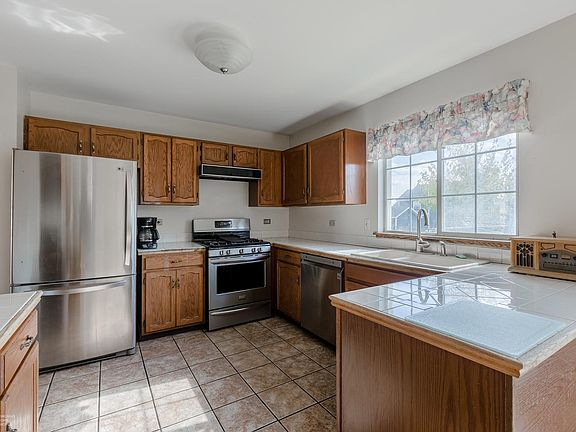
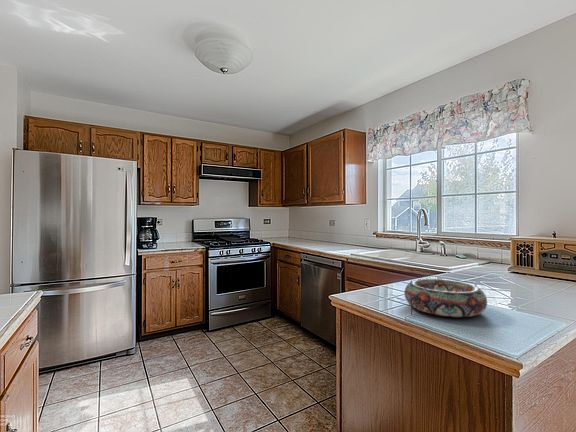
+ decorative bowl [403,278,488,318]
